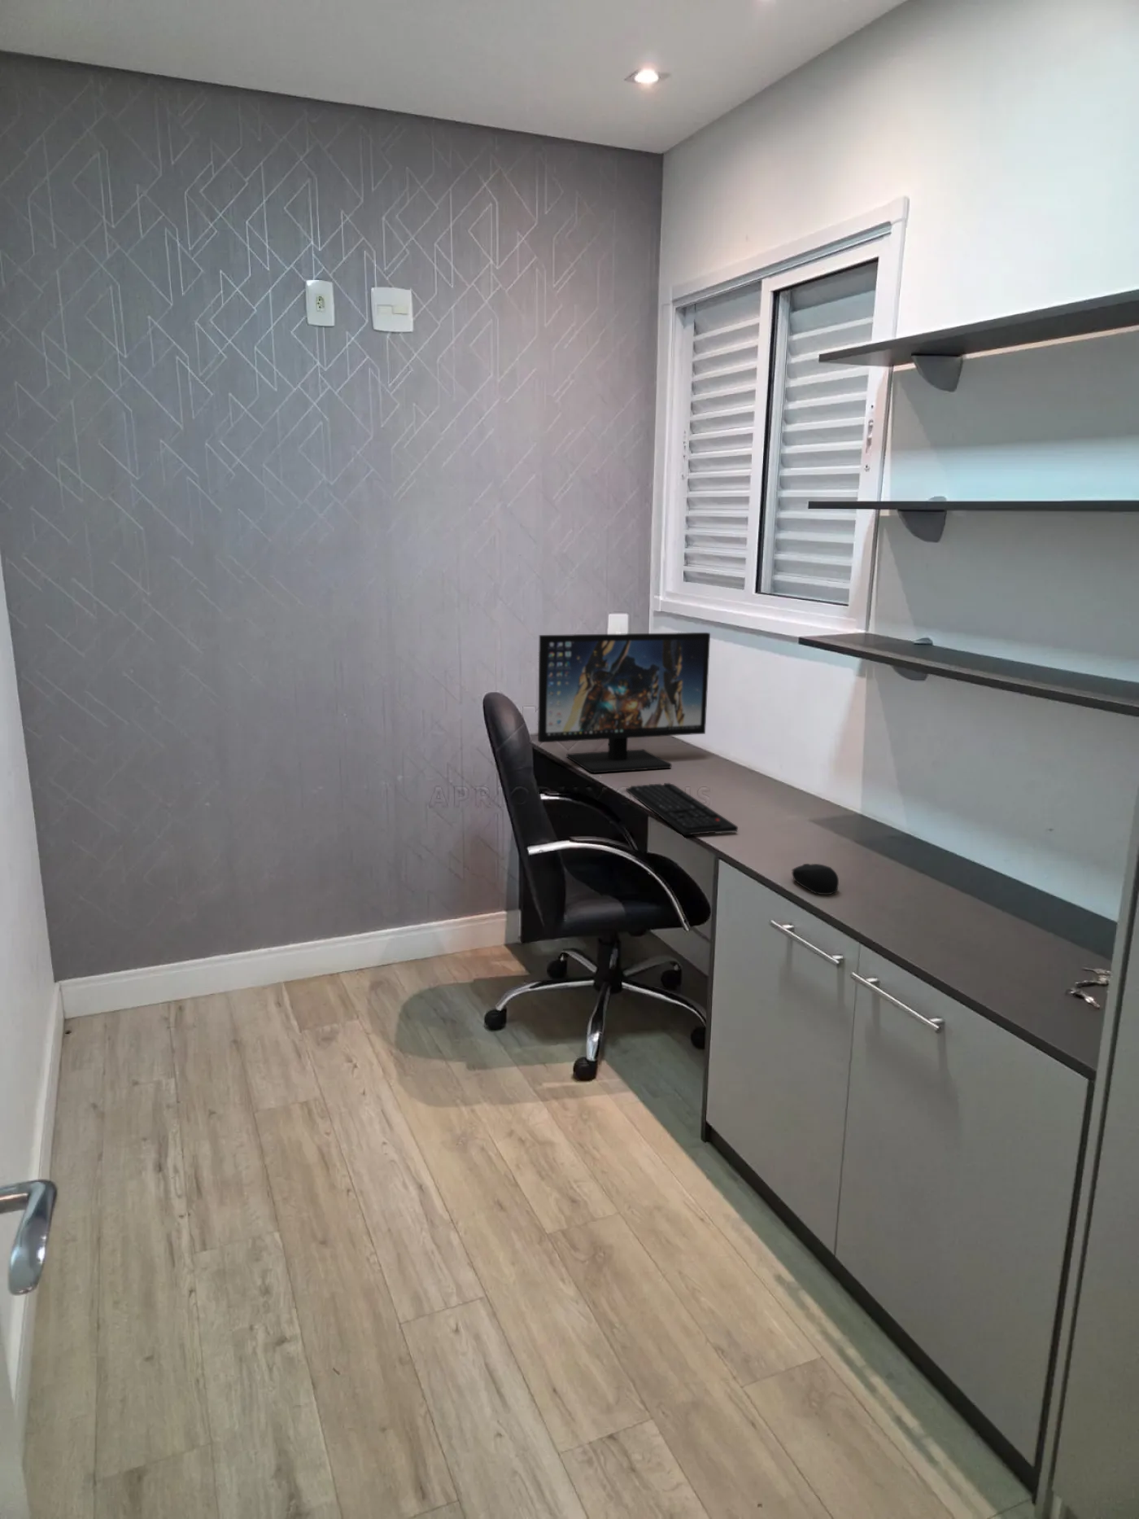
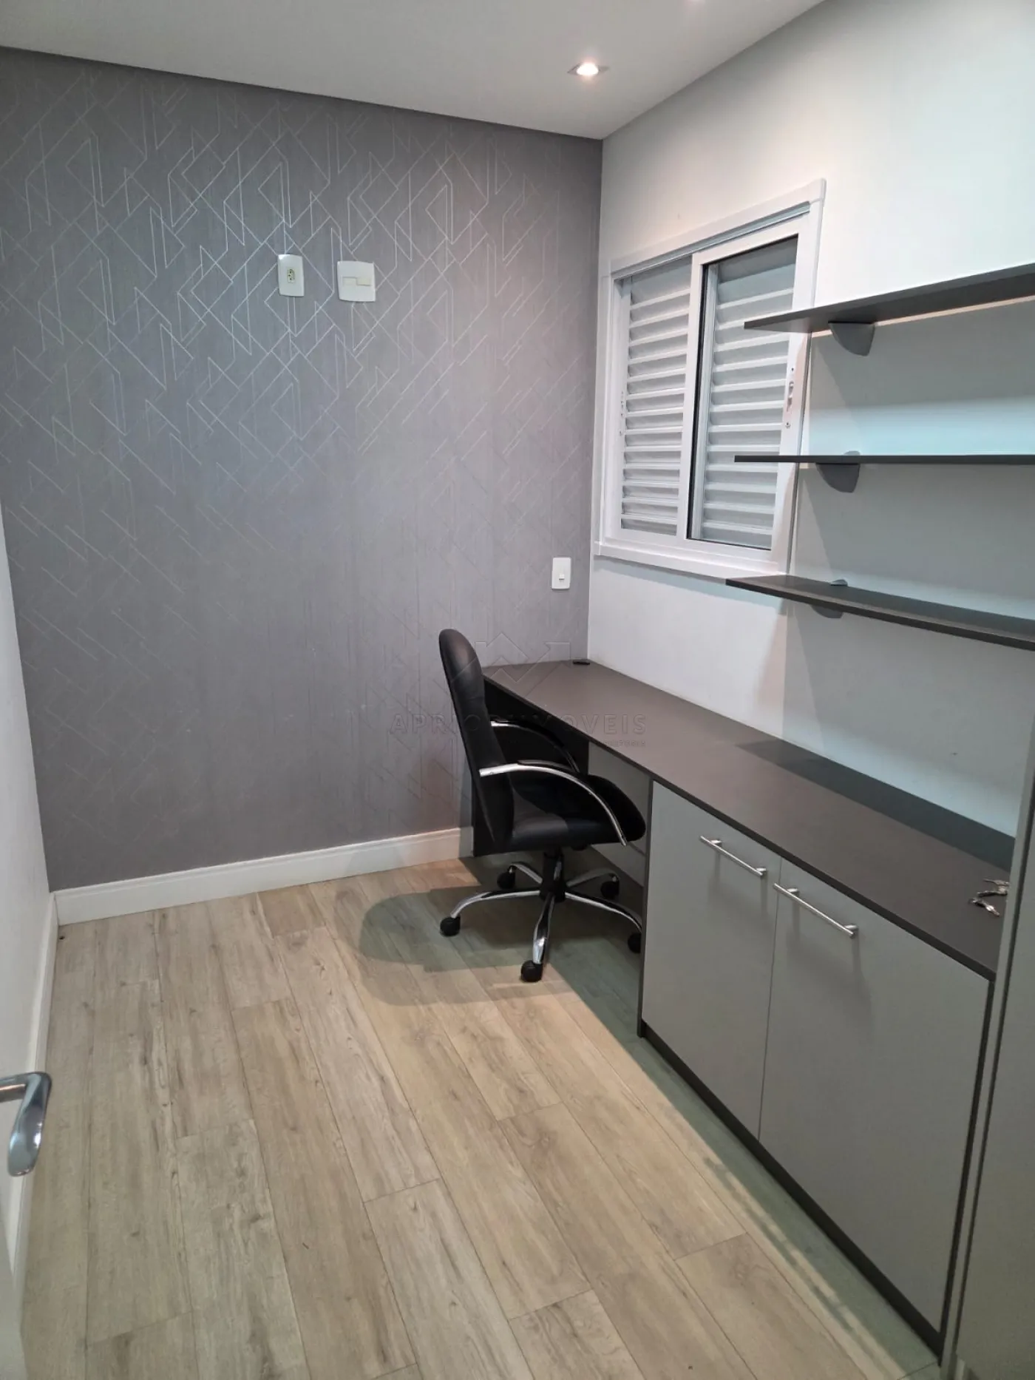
- computer mouse [791,863,840,895]
- computer monitor [537,632,711,774]
- keyboard [626,783,738,836]
